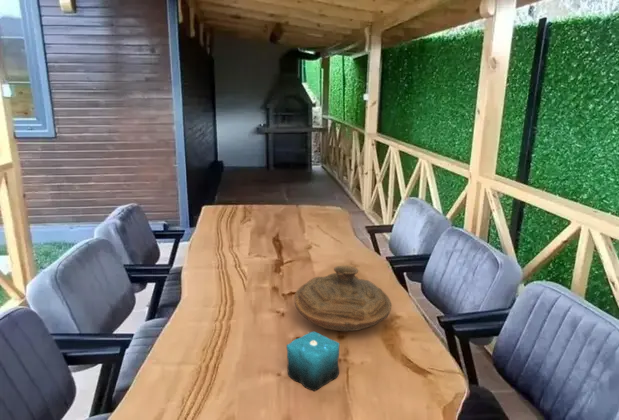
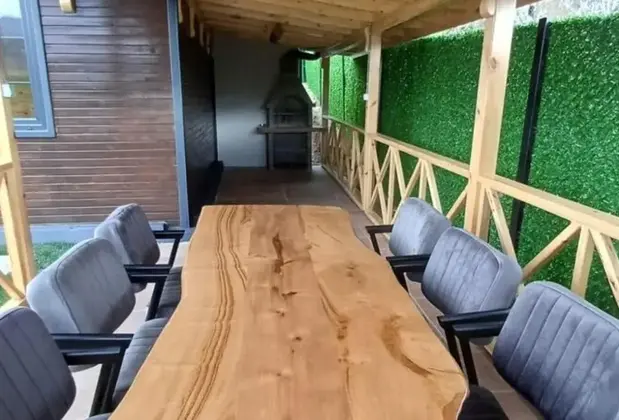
- candle [286,330,340,392]
- decorative bowl [293,265,392,332]
